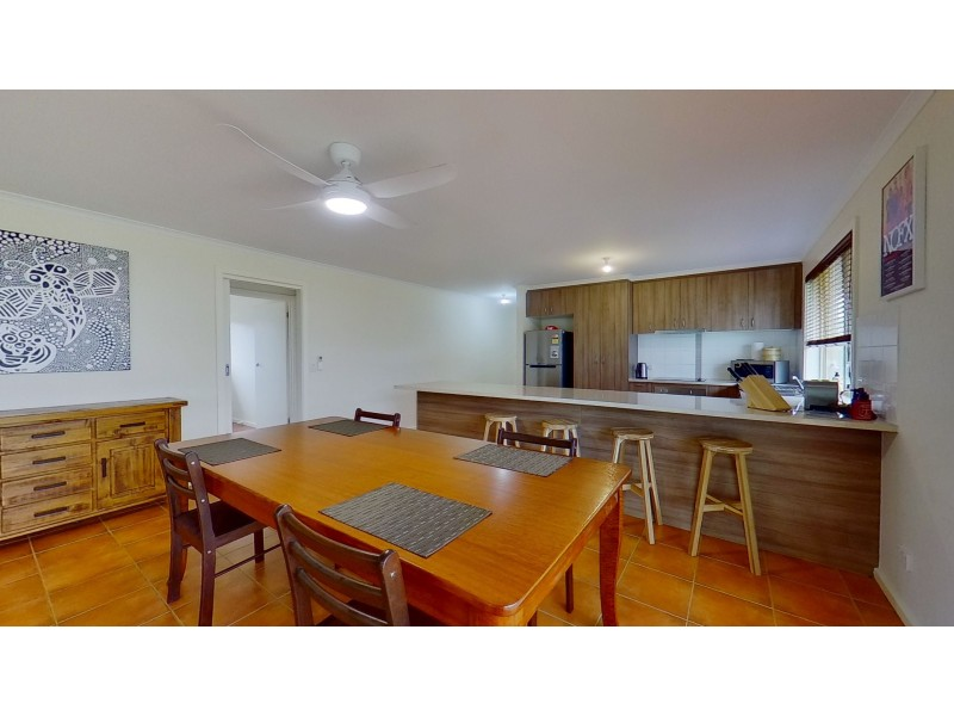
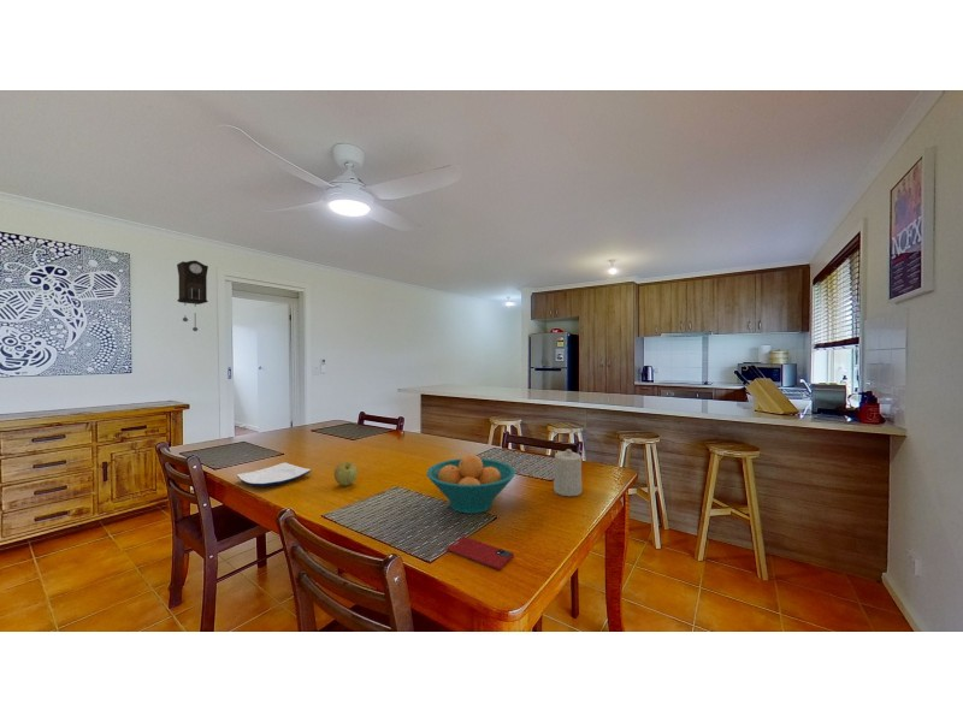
+ candle [553,448,583,497]
+ apple [333,461,359,487]
+ fruit bowl [426,454,516,515]
+ pendulum clock [176,259,209,332]
+ smartphone [445,535,515,570]
+ plate [236,462,313,487]
